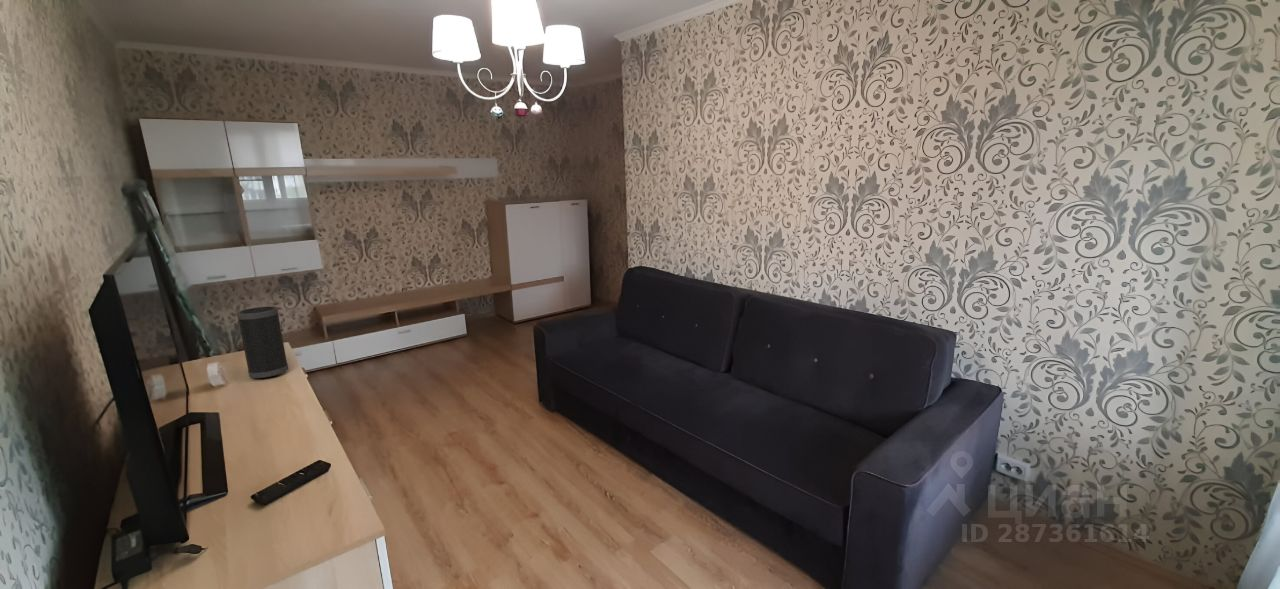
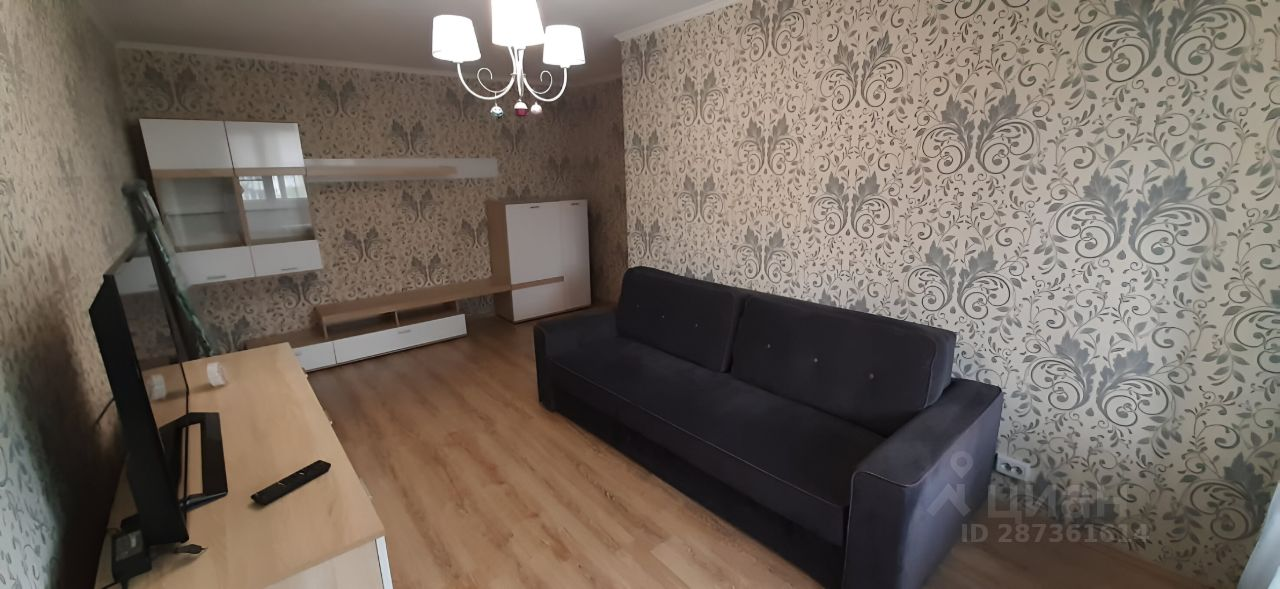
- speaker [236,306,289,380]
